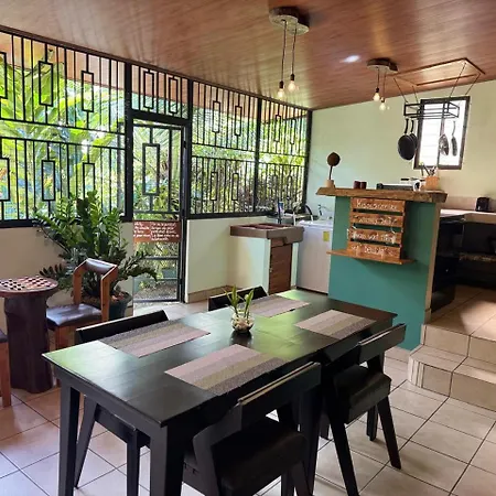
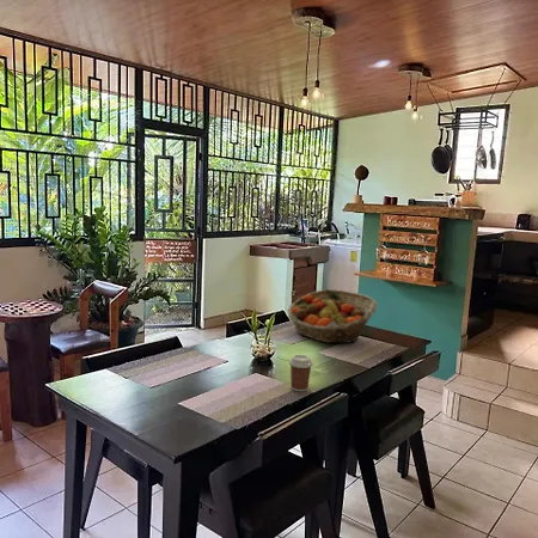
+ coffee cup [288,354,314,392]
+ fruit basket [286,288,378,344]
